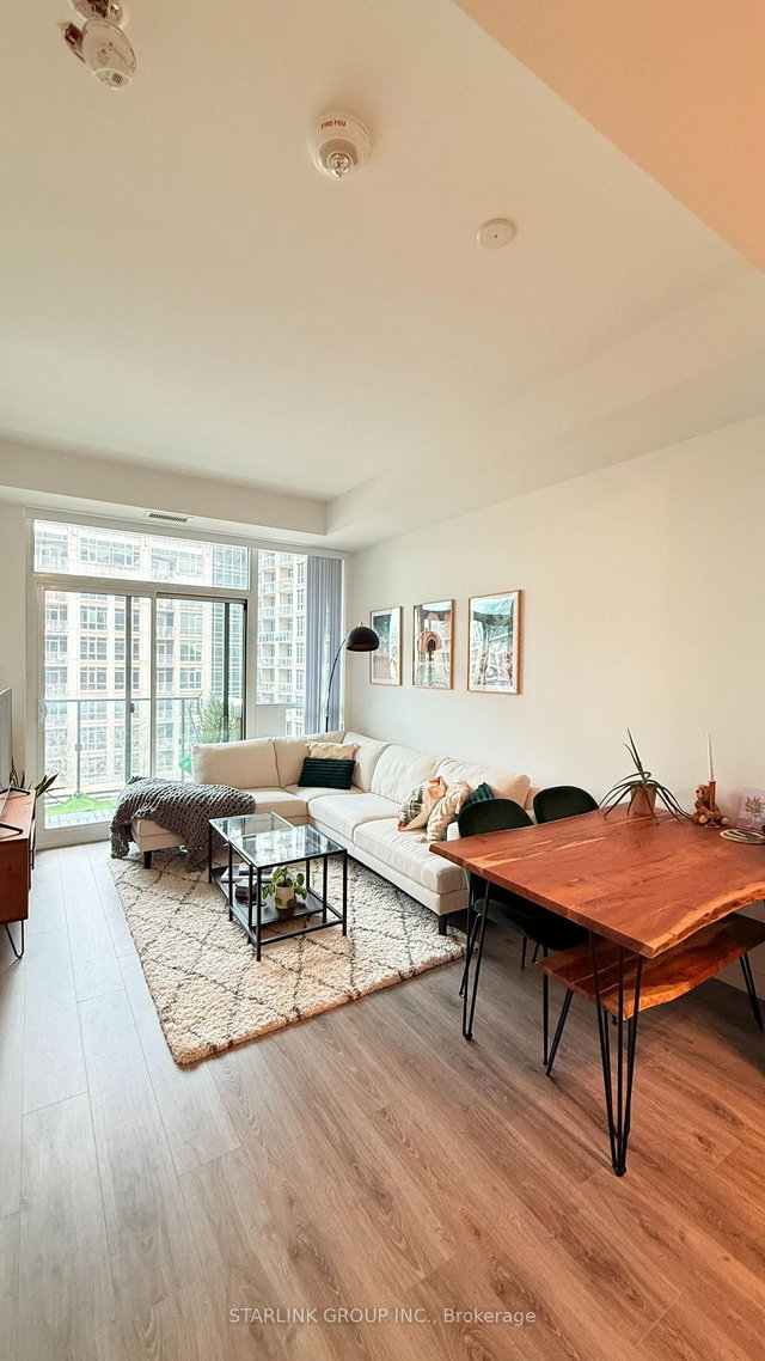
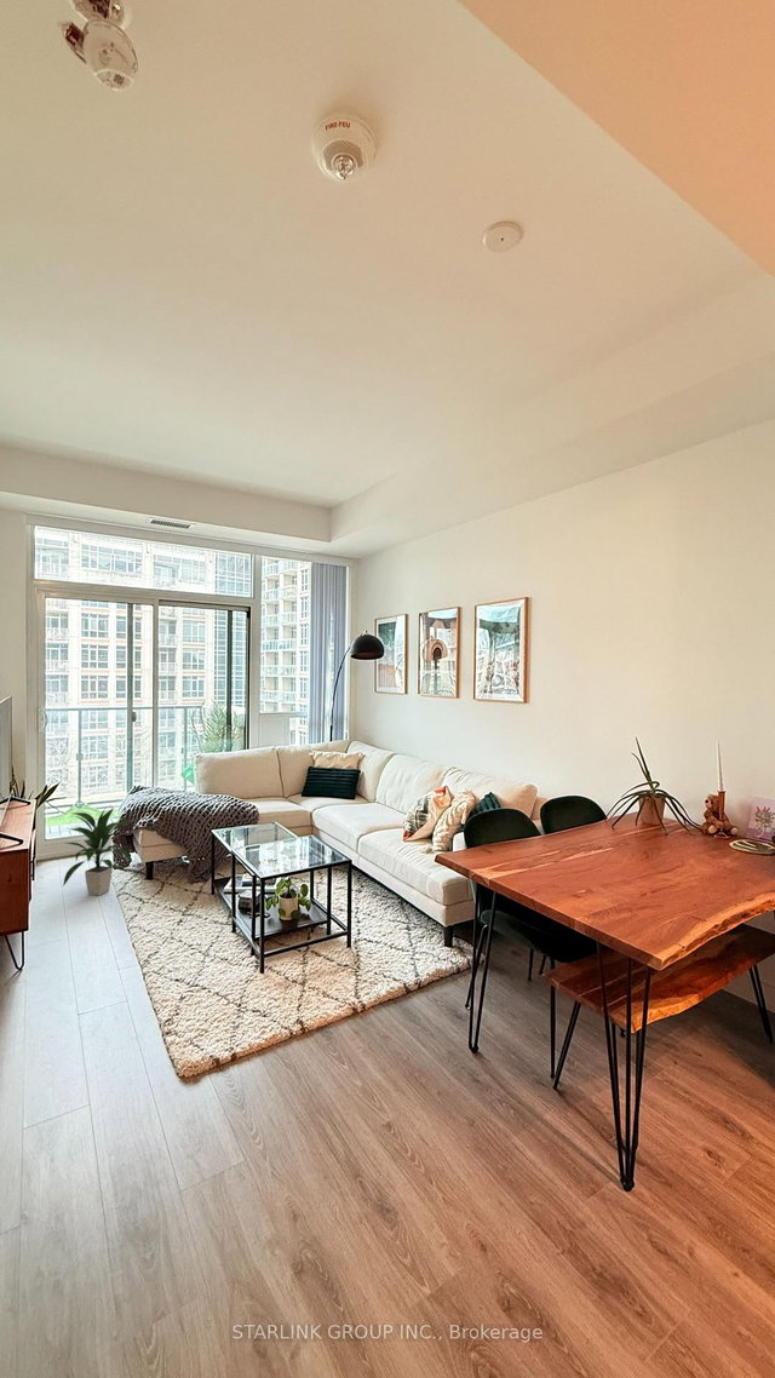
+ indoor plant [62,806,137,897]
